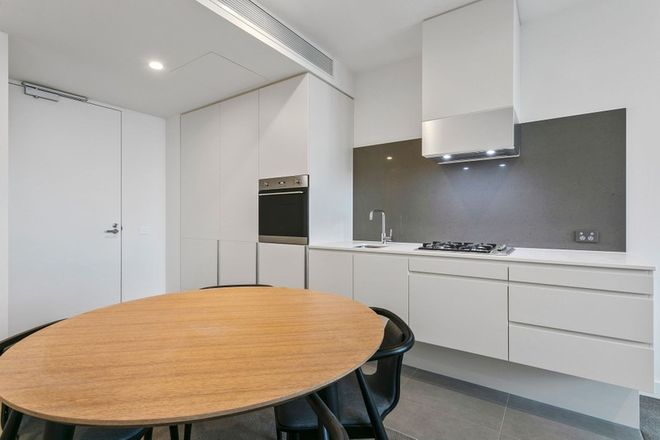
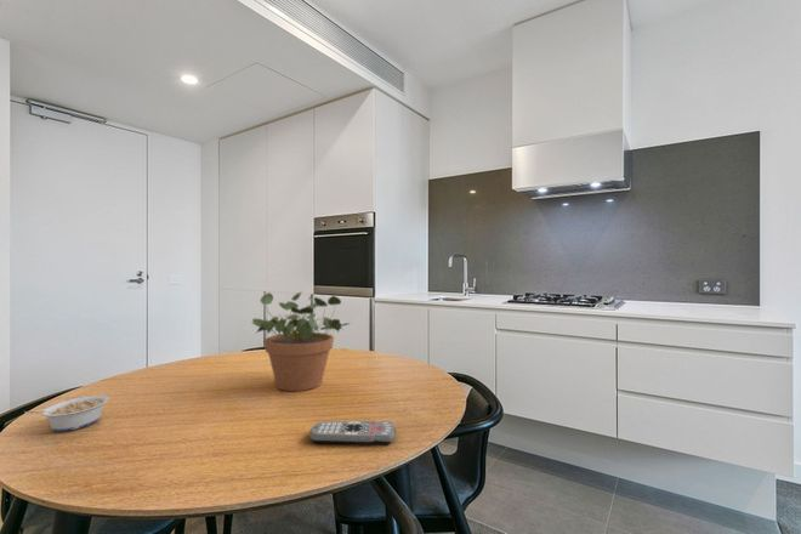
+ legume [23,394,110,432]
+ potted plant [250,290,352,392]
+ remote control [308,420,397,445]
